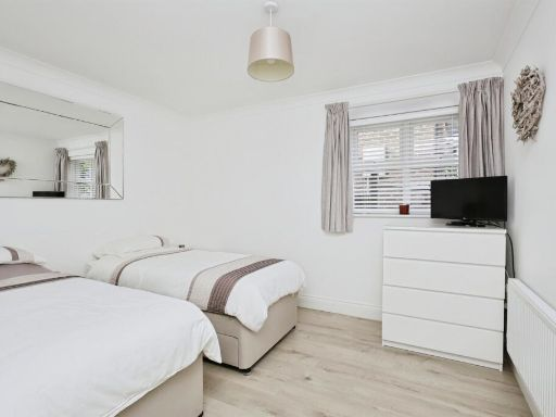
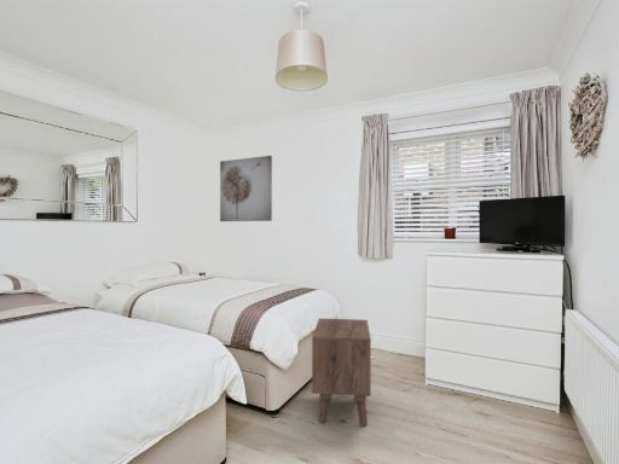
+ wall art [219,155,273,222]
+ nightstand [311,318,374,428]
